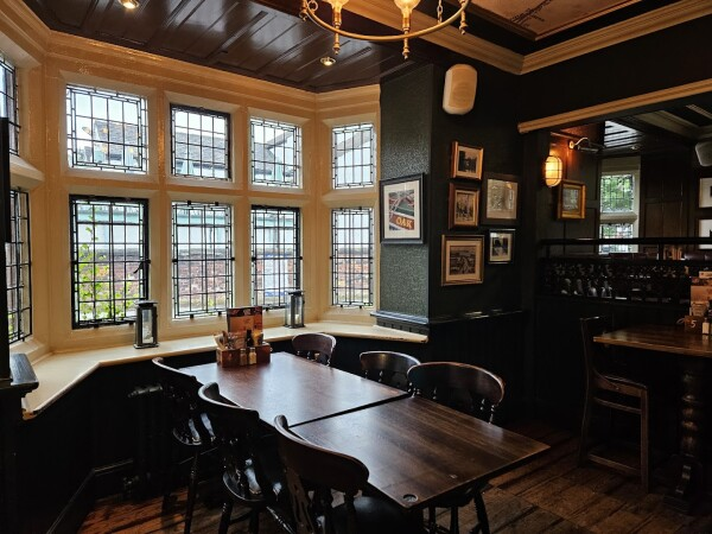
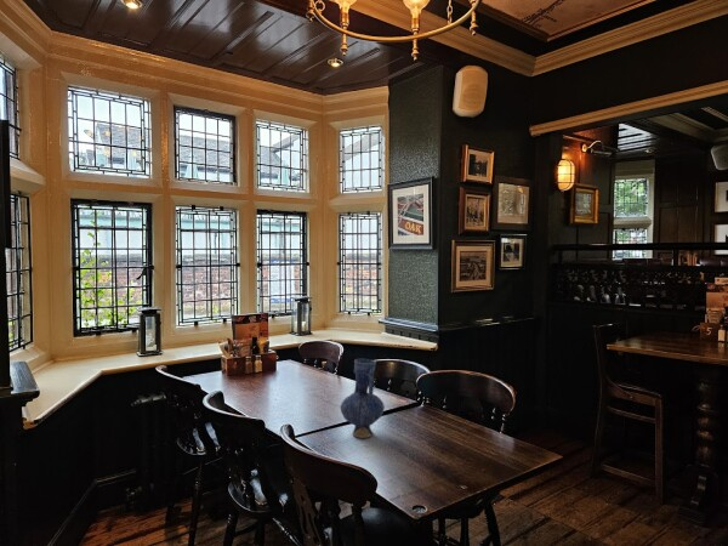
+ vase [339,358,386,439]
